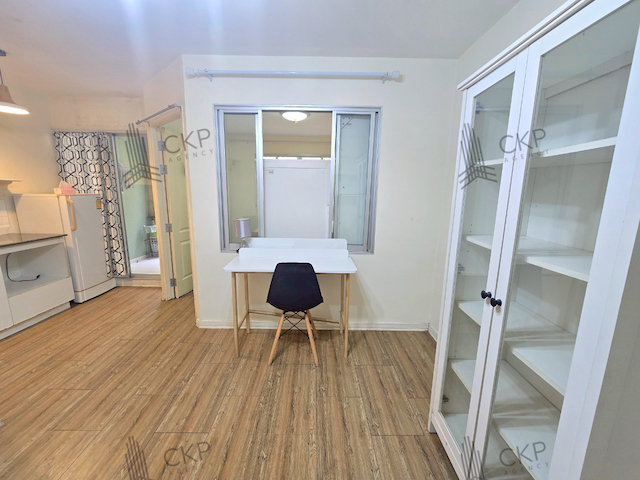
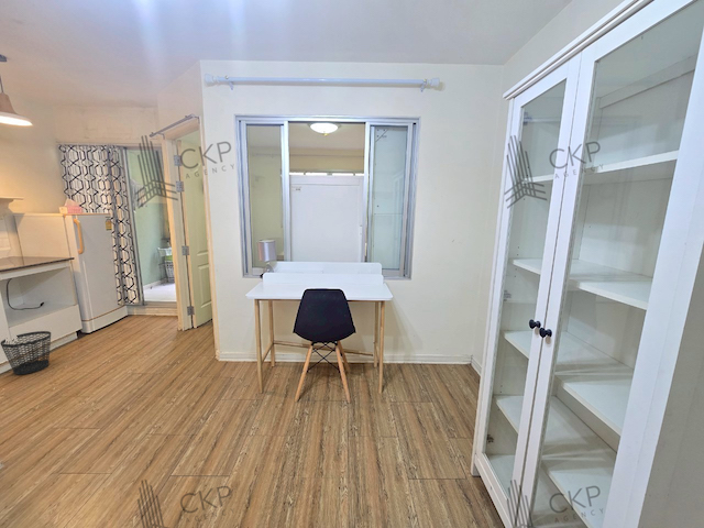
+ wastebasket [0,330,52,376]
